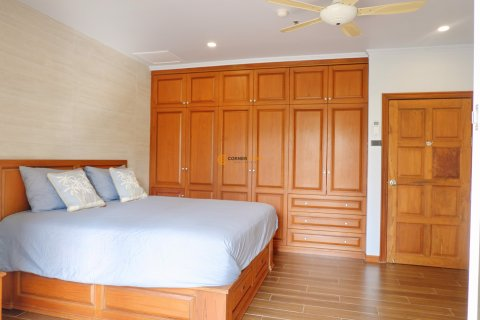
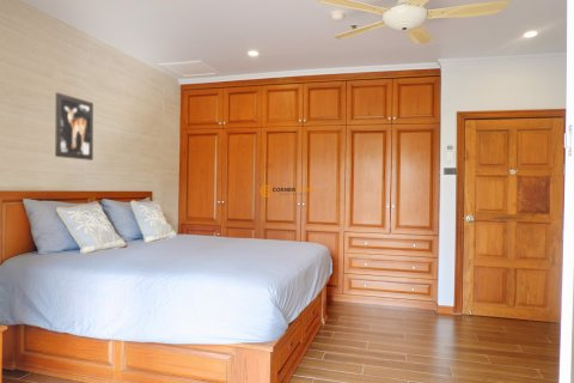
+ wall art [54,91,94,162]
